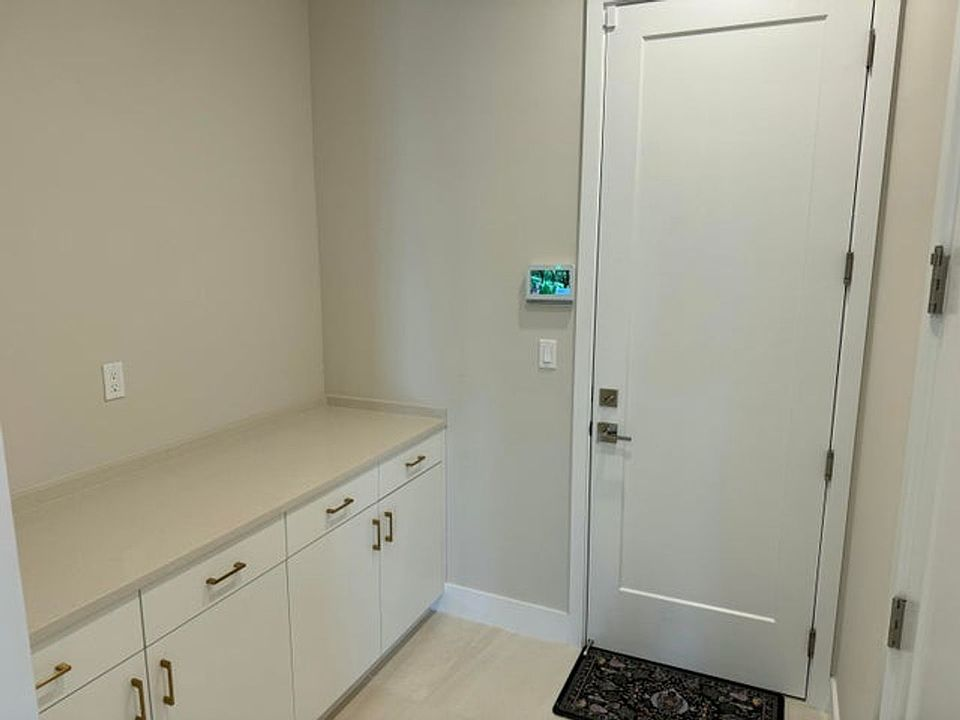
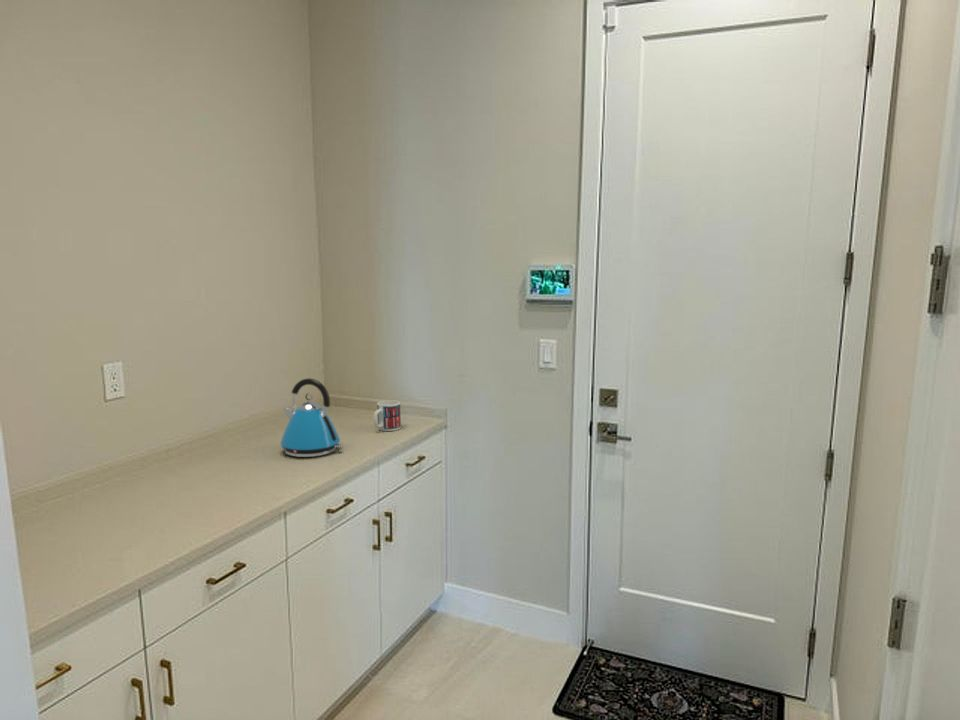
+ kettle [279,377,342,458]
+ mug [372,399,402,432]
